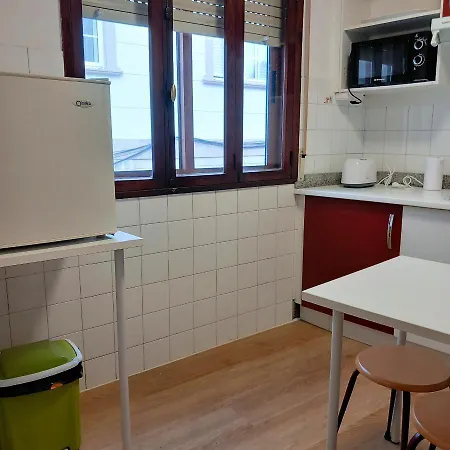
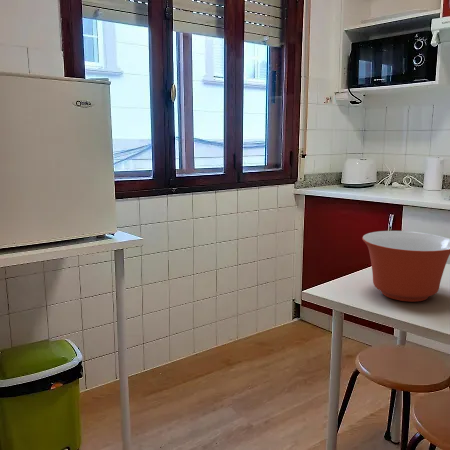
+ mixing bowl [361,230,450,303]
